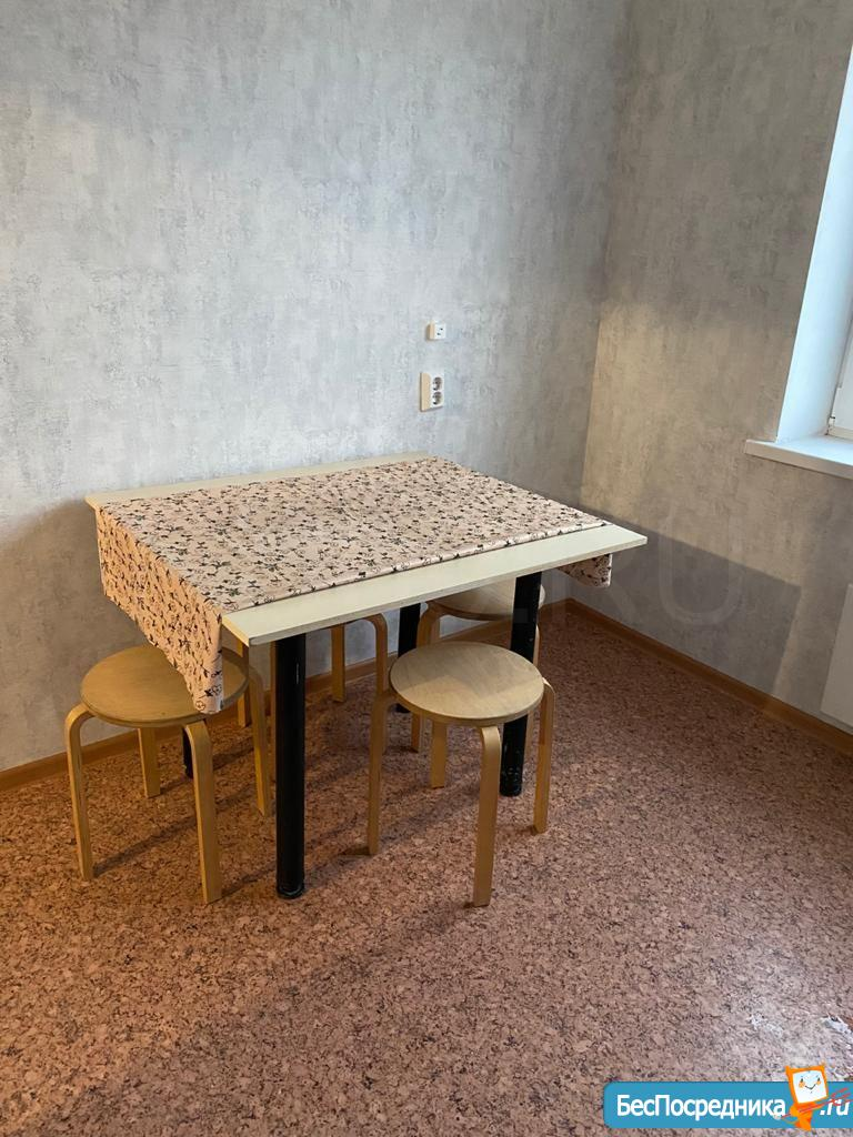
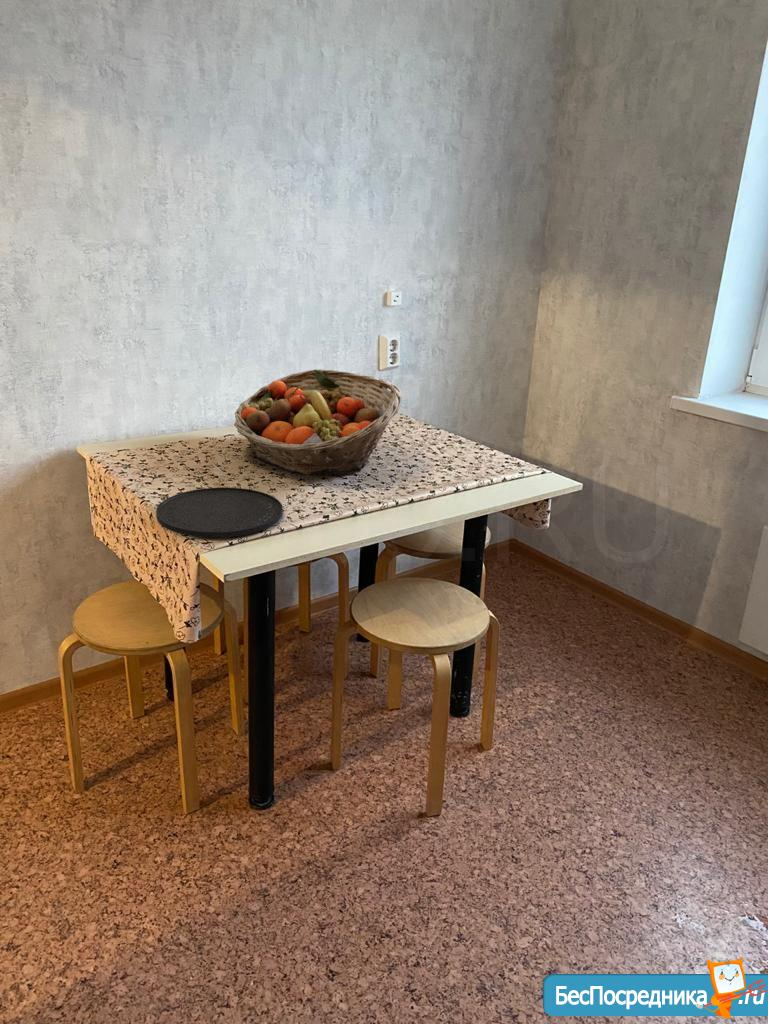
+ plate [155,487,283,538]
+ fruit basket [233,368,403,476]
